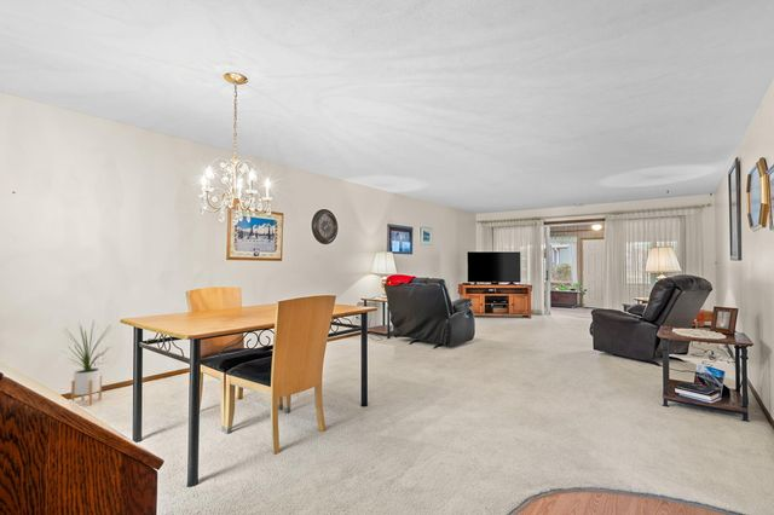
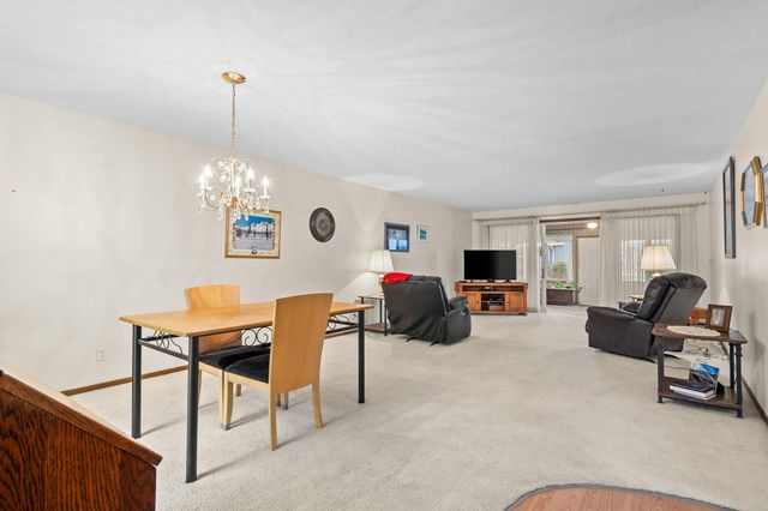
- house plant [60,318,114,406]
